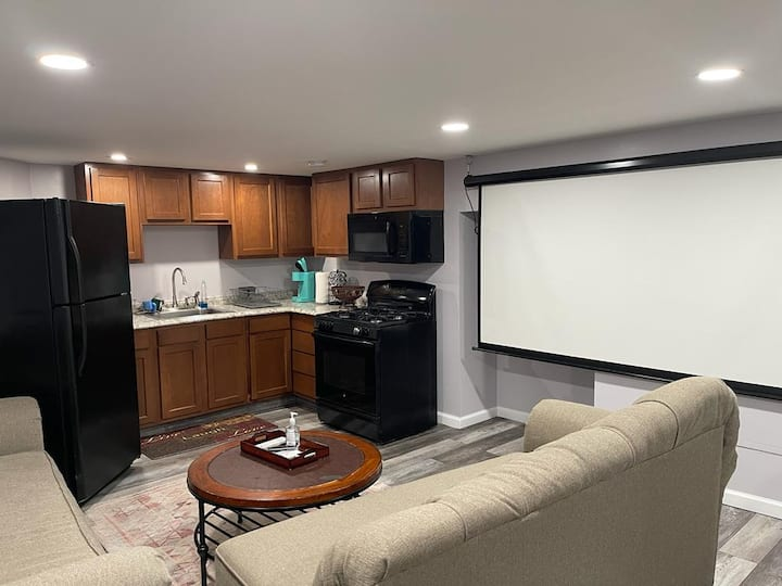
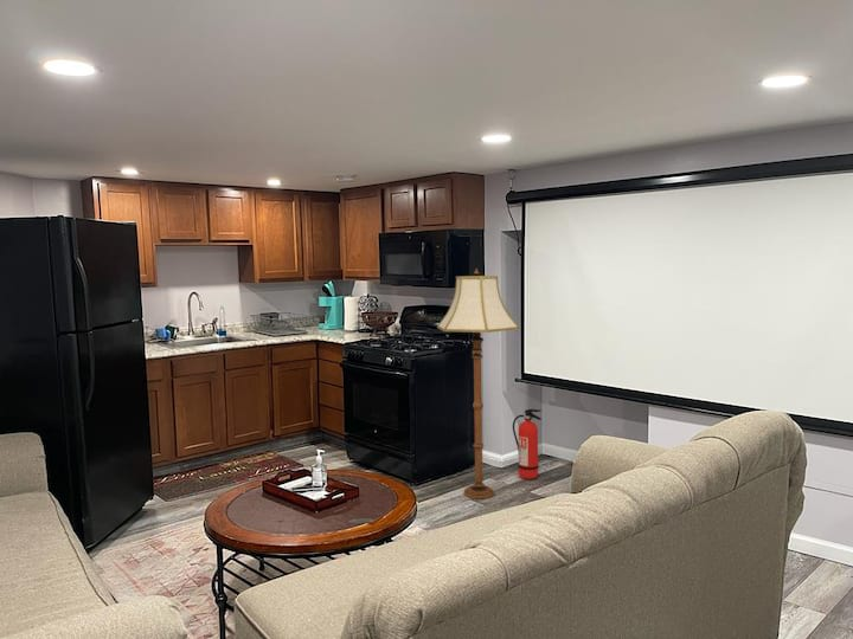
+ fire extinguisher [512,408,543,480]
+ floor lamp [436,267,520,499]
